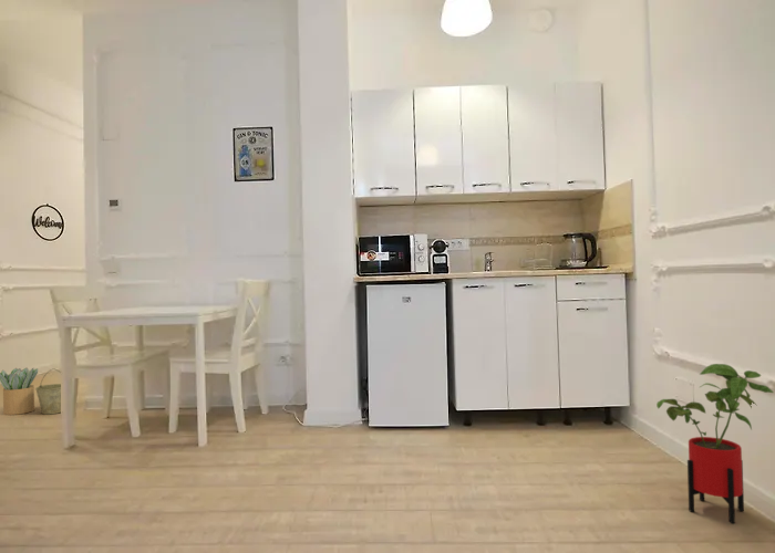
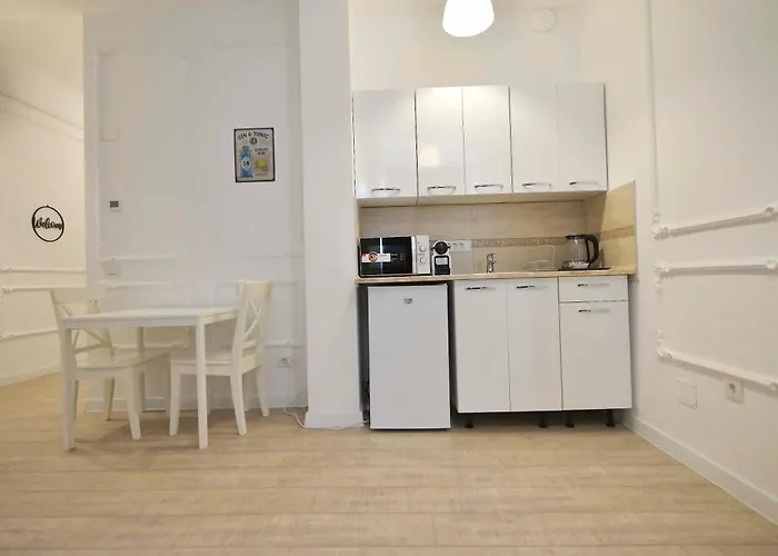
- potted plant [0,367,39,416]
- house plant [655,363,774,524]
- bucket [34,367,62,416]
